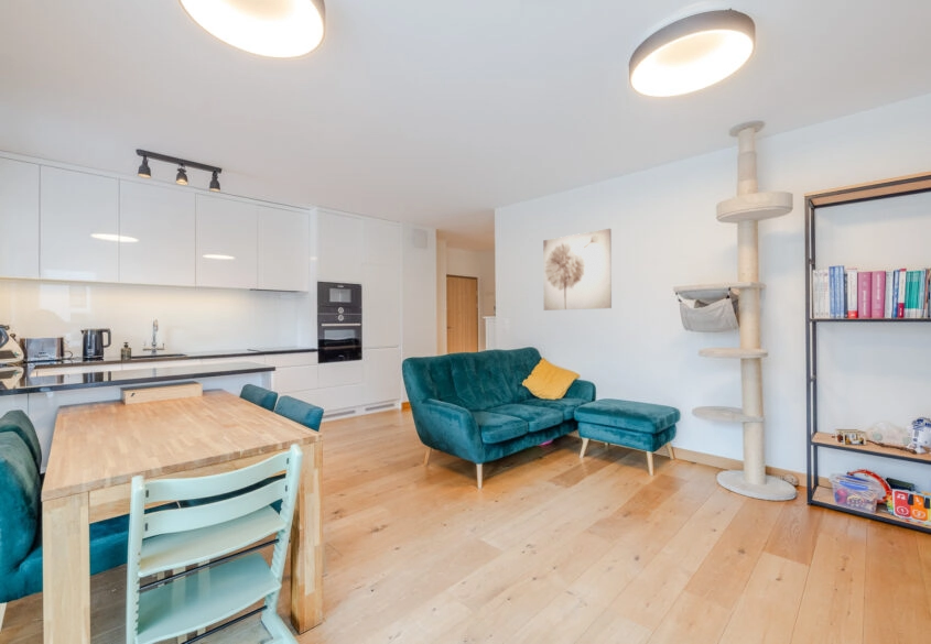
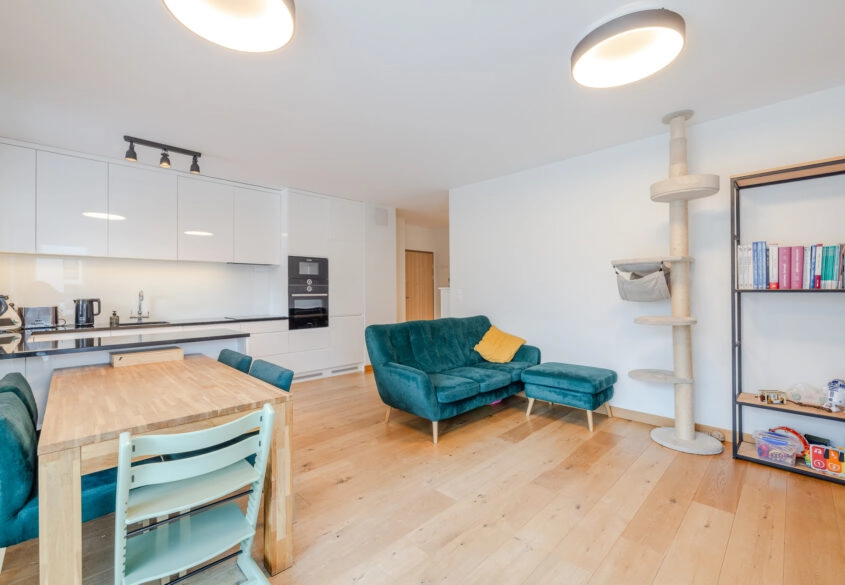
- wall art [542,228,613,312]
